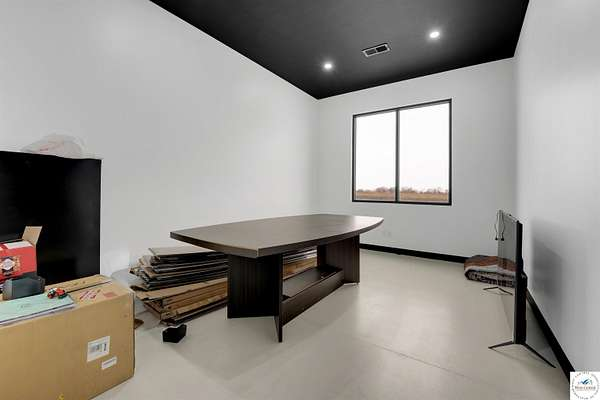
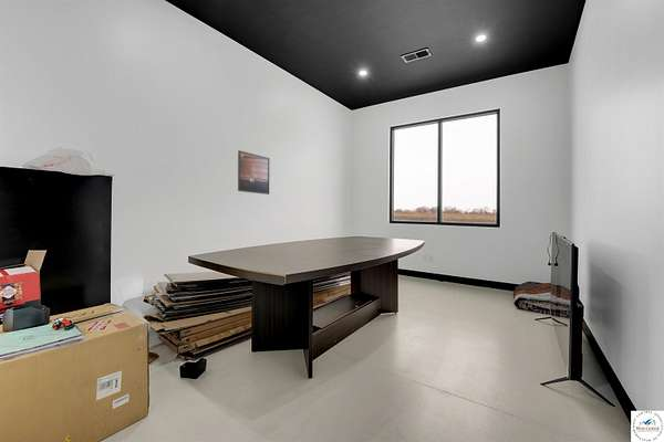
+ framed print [237,149,270,196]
